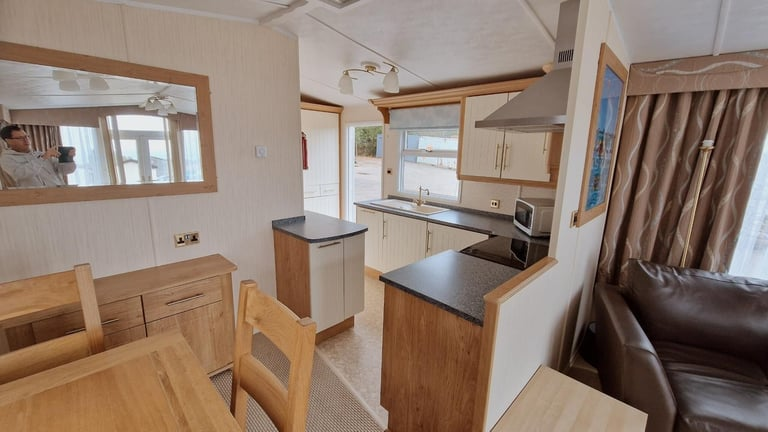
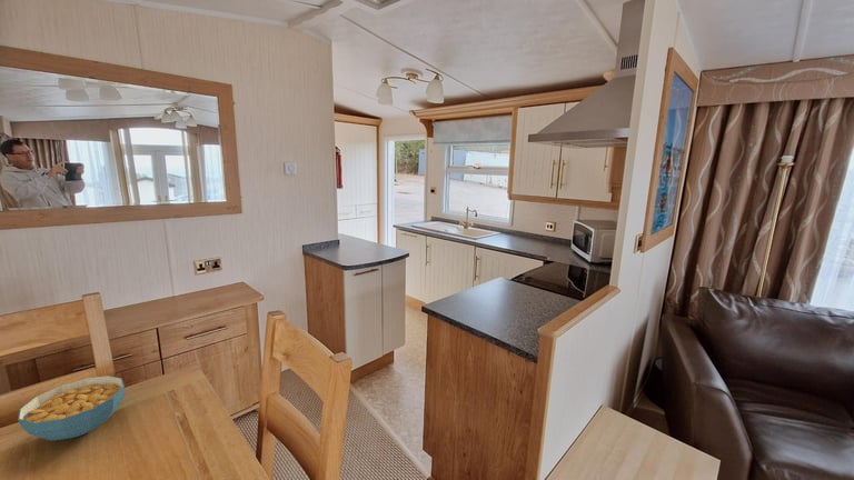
+ cereal bowl [17,374,126,442]
